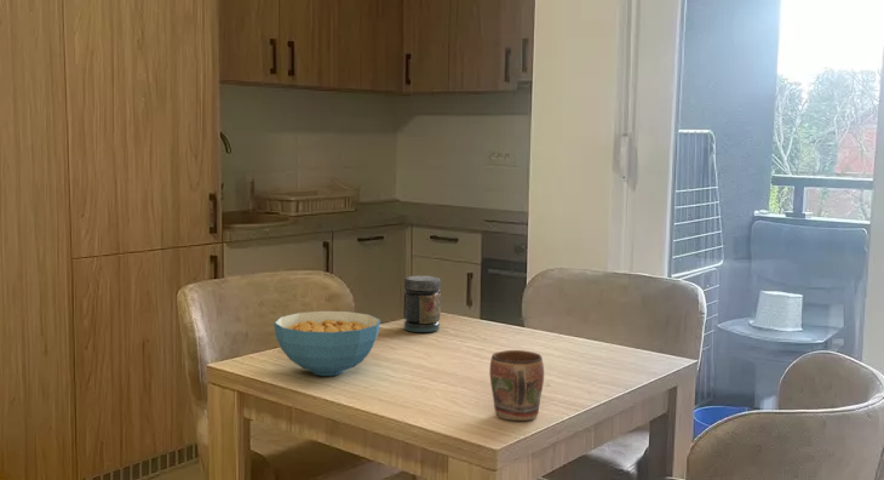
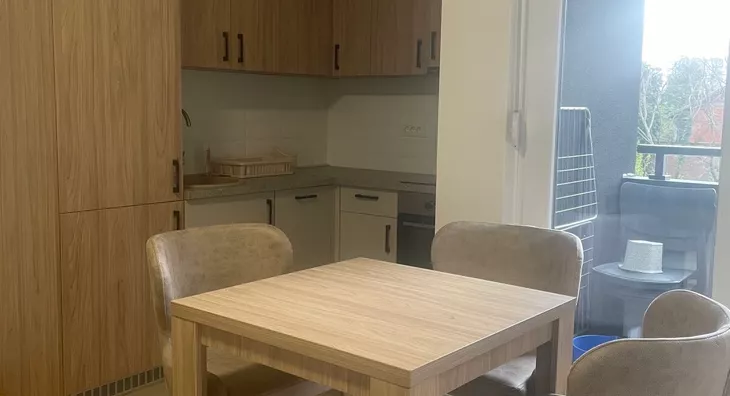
- mug [488,349,545,422]
- jar [402,275,442,333]
- cereal bowl [272,310,381,377]
